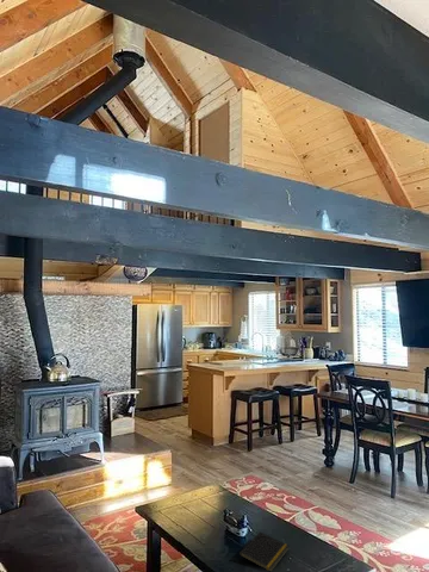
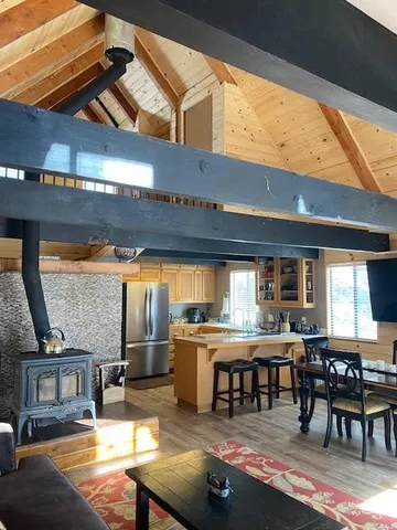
- notepad [238,530,291,572]
